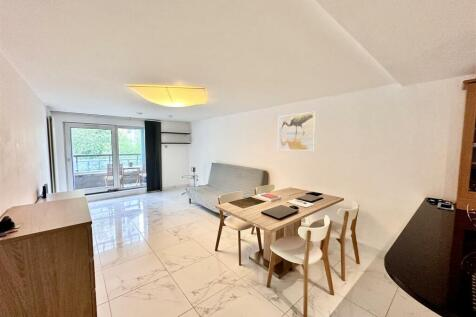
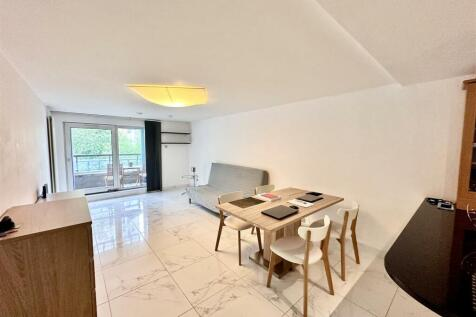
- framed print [277,111,317,151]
